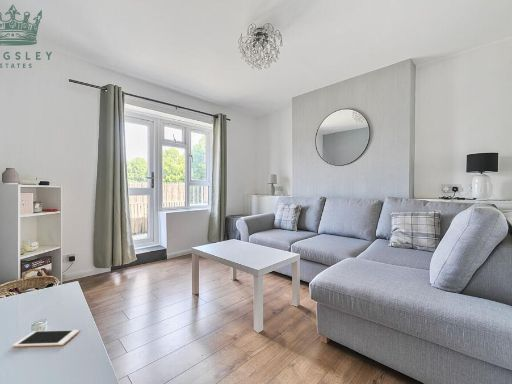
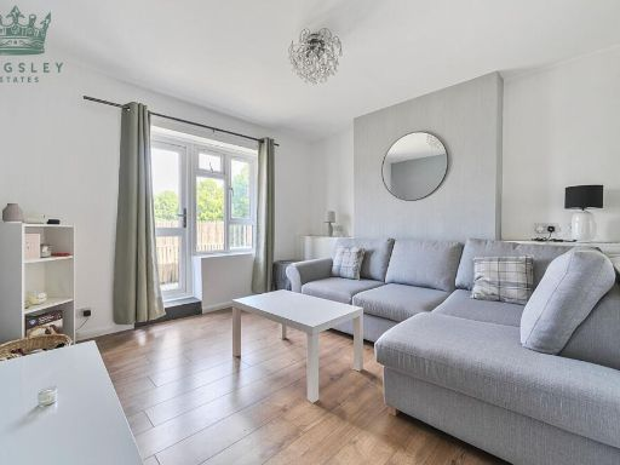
- cell phone [12,329,80,348]
